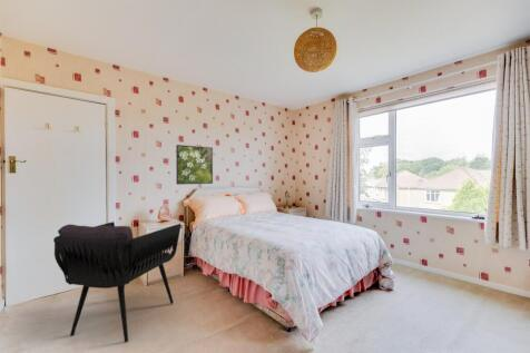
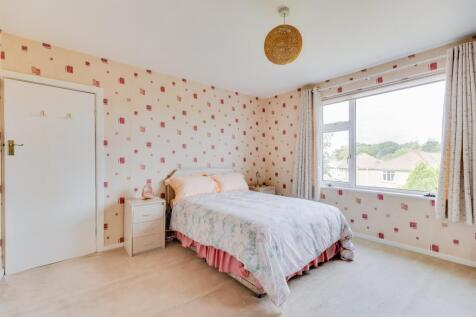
- armchair [52,220,183,343]
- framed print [175,144,214,186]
